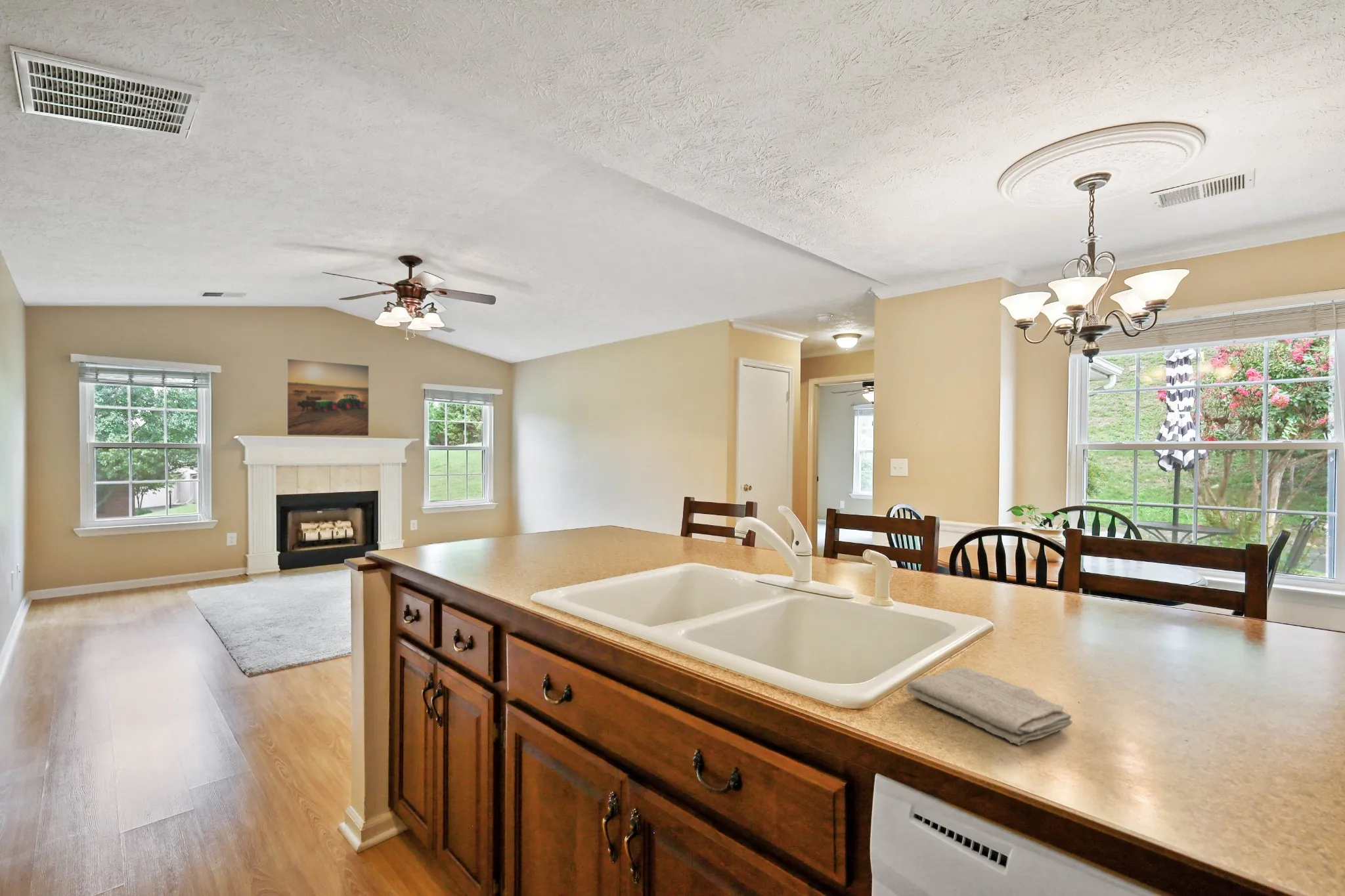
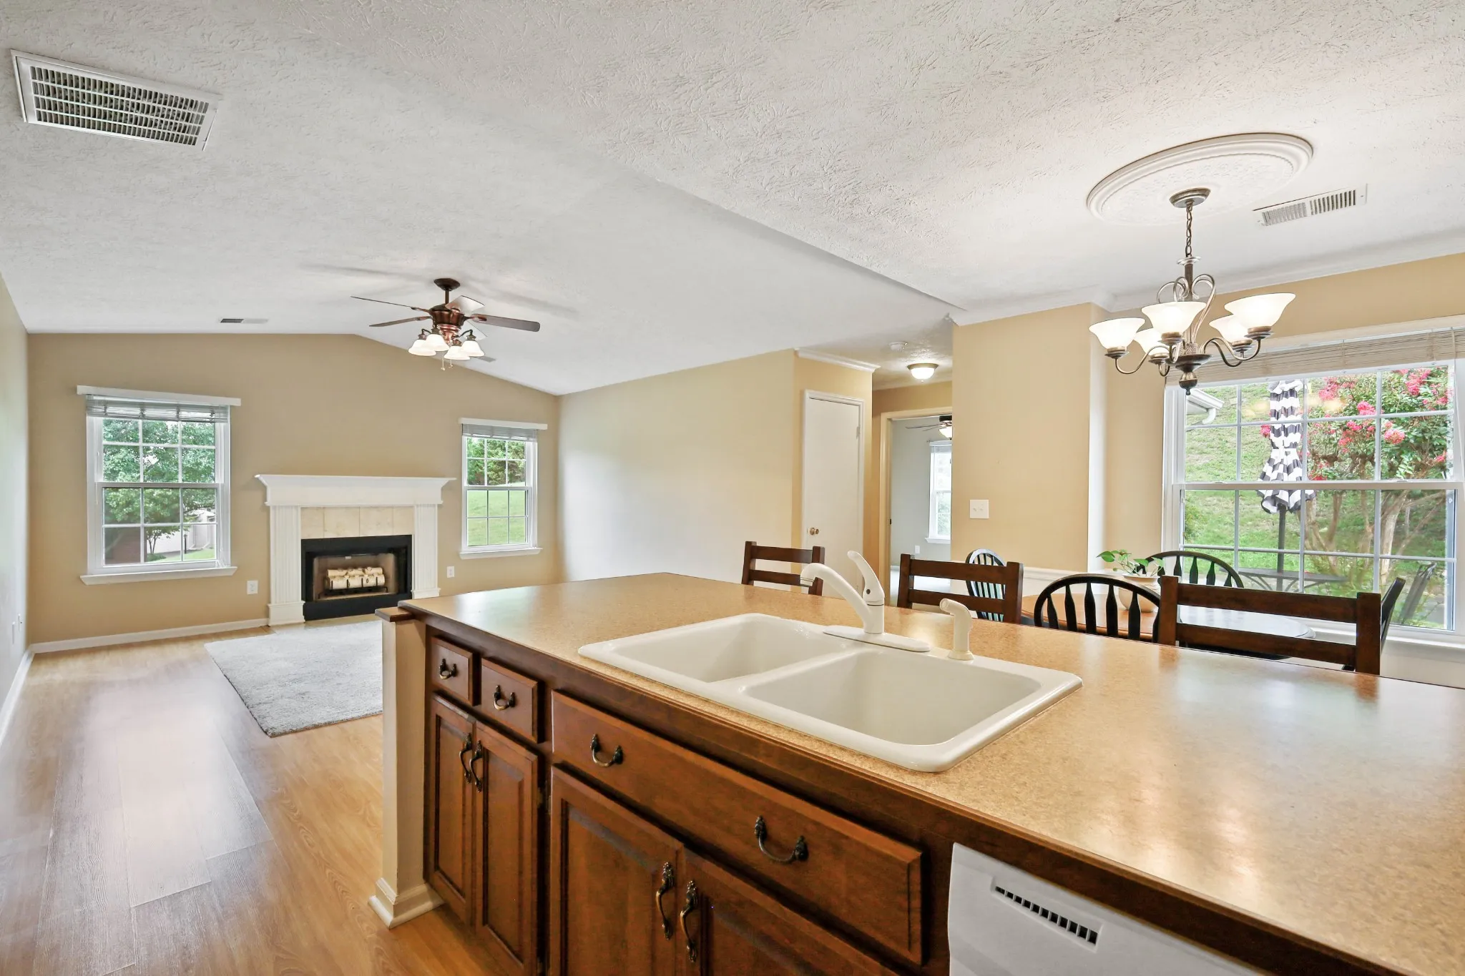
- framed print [286,358,370,437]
- washcloth [906,666,1073,746]
